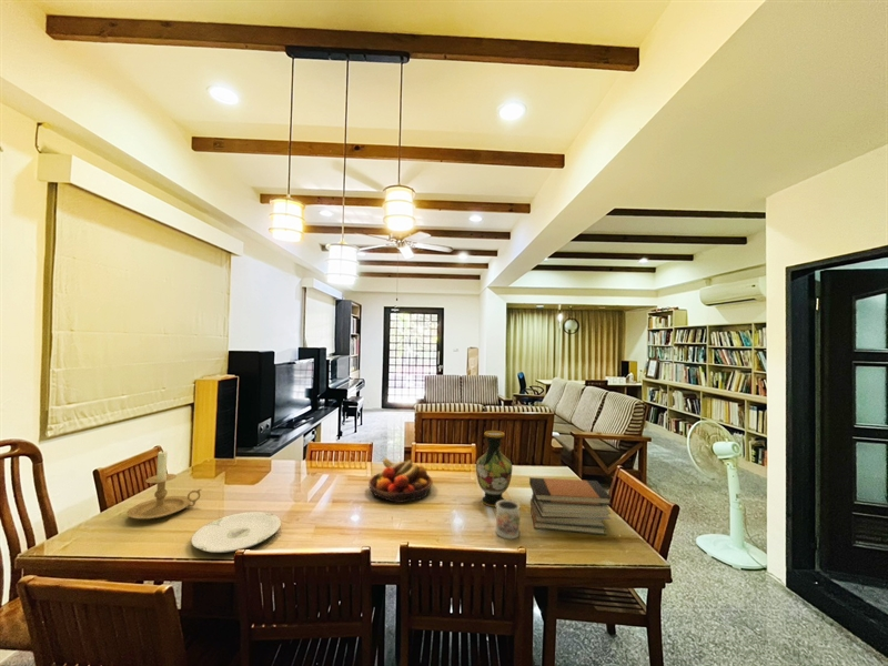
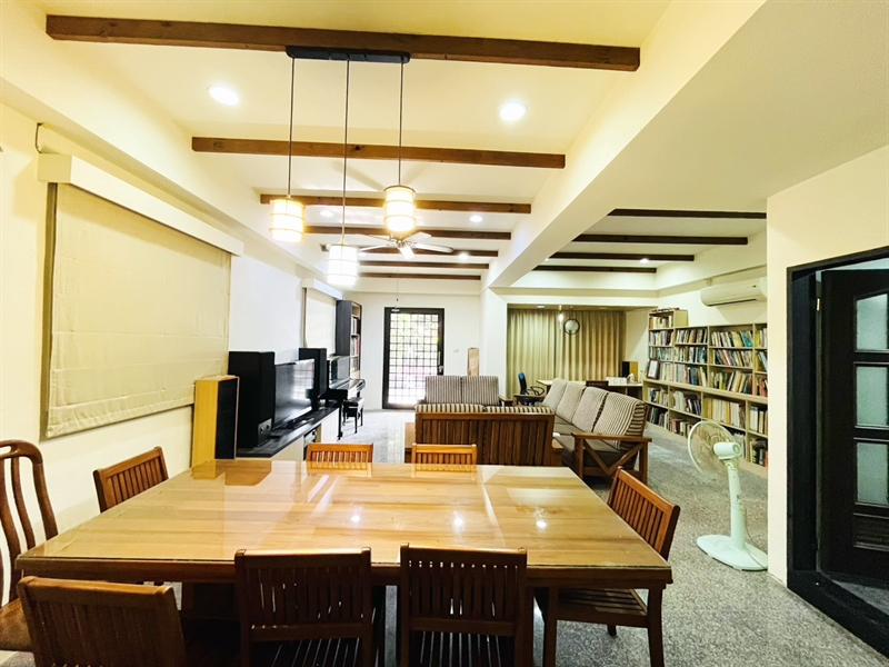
- vase [475,430,513,508]
- book stack [528,476,613,536]
- fruit bowl [367,457,434,504]
- plate [191,511,282,554]
- candle holder [127,448,203,521]
- mug [495,498,522,541]
